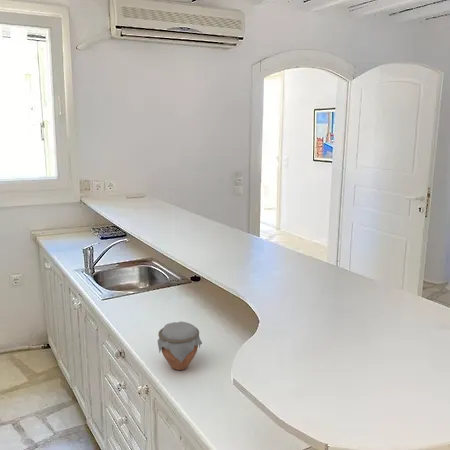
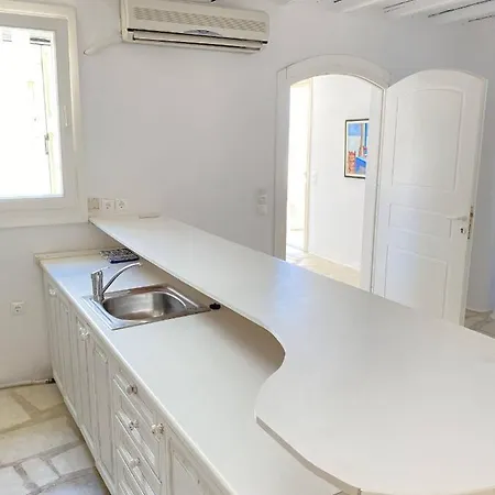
- jar [157,320,203,371]
